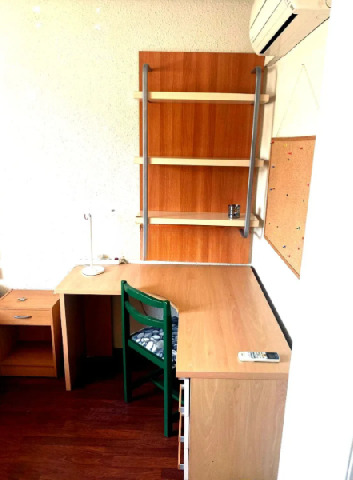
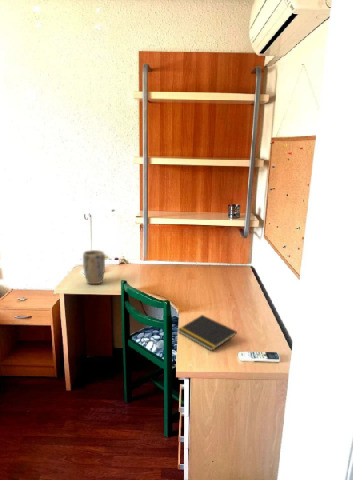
+ notepad [177,314,238,352]
+ plant pot [82,249,106,285]
